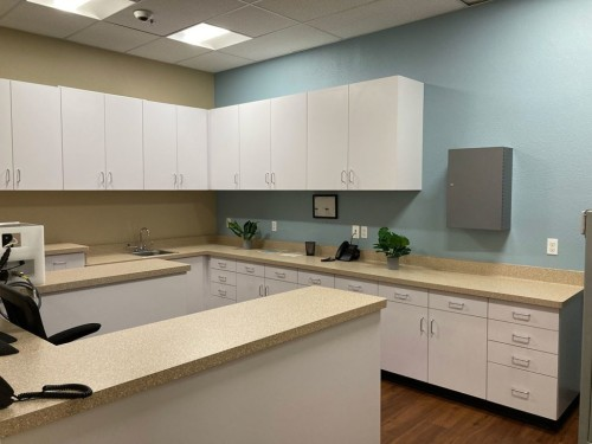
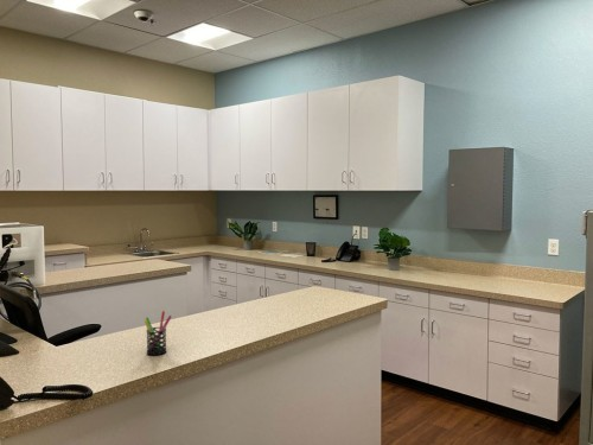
+ pen holder [144,310,173,356]
